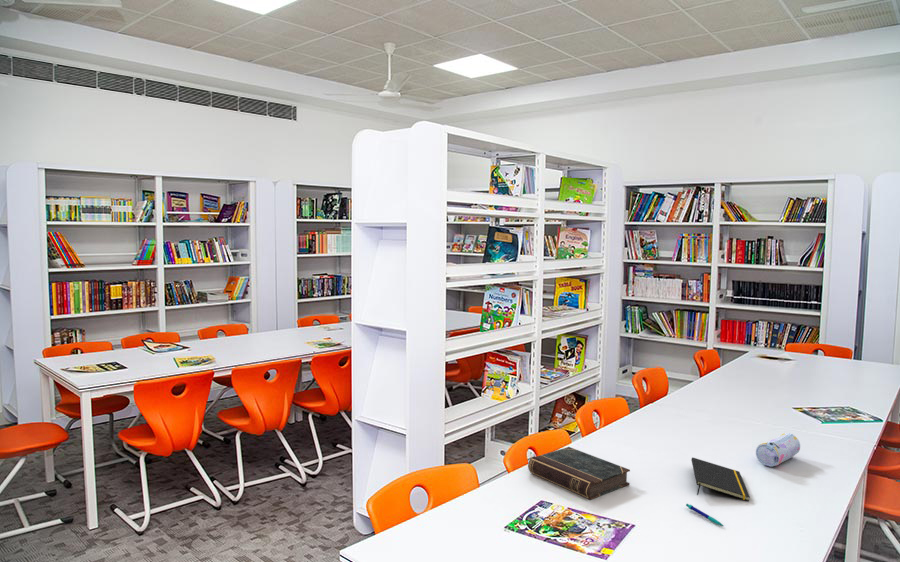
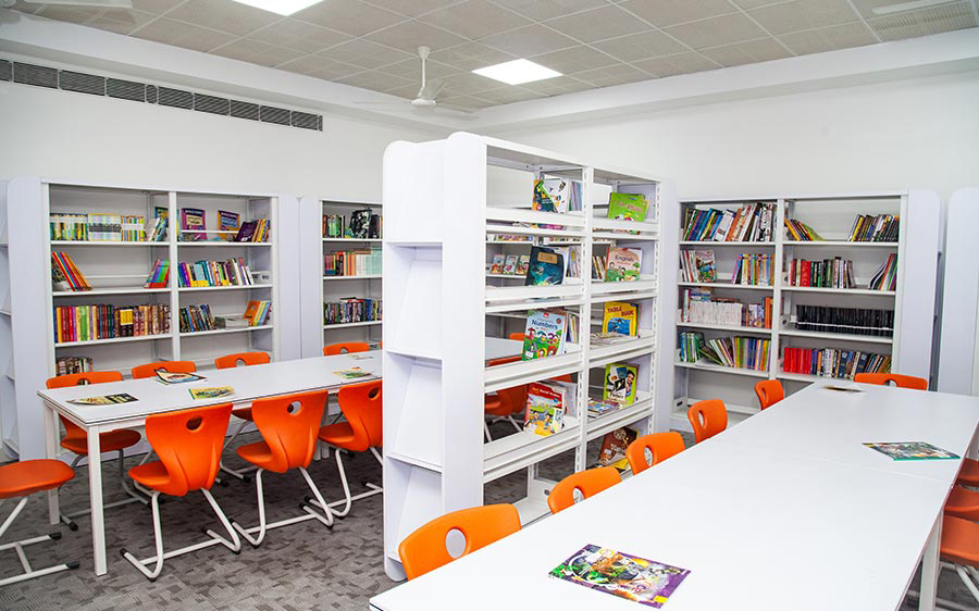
- pencil case [755,432,801,468]
- notepad [690,456,751,502]
- book [527,446,631,500]
- pen [685,503,724,527]
